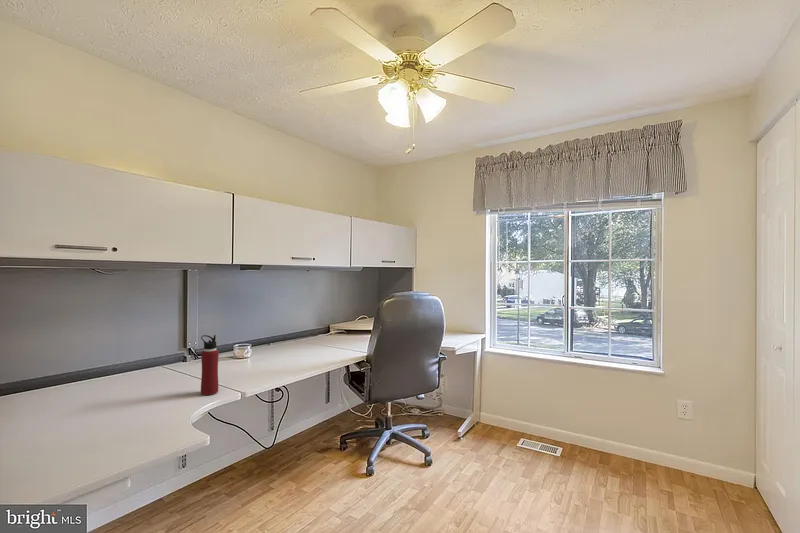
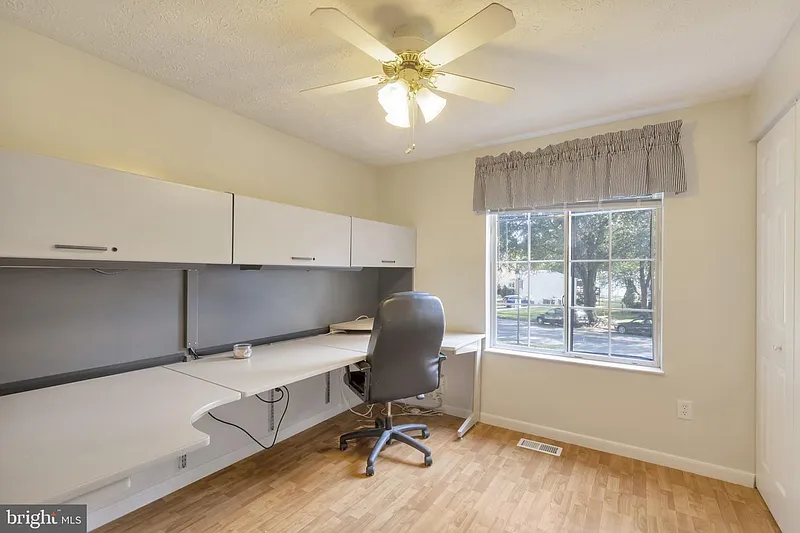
- water bottle [200,334,220,396]
